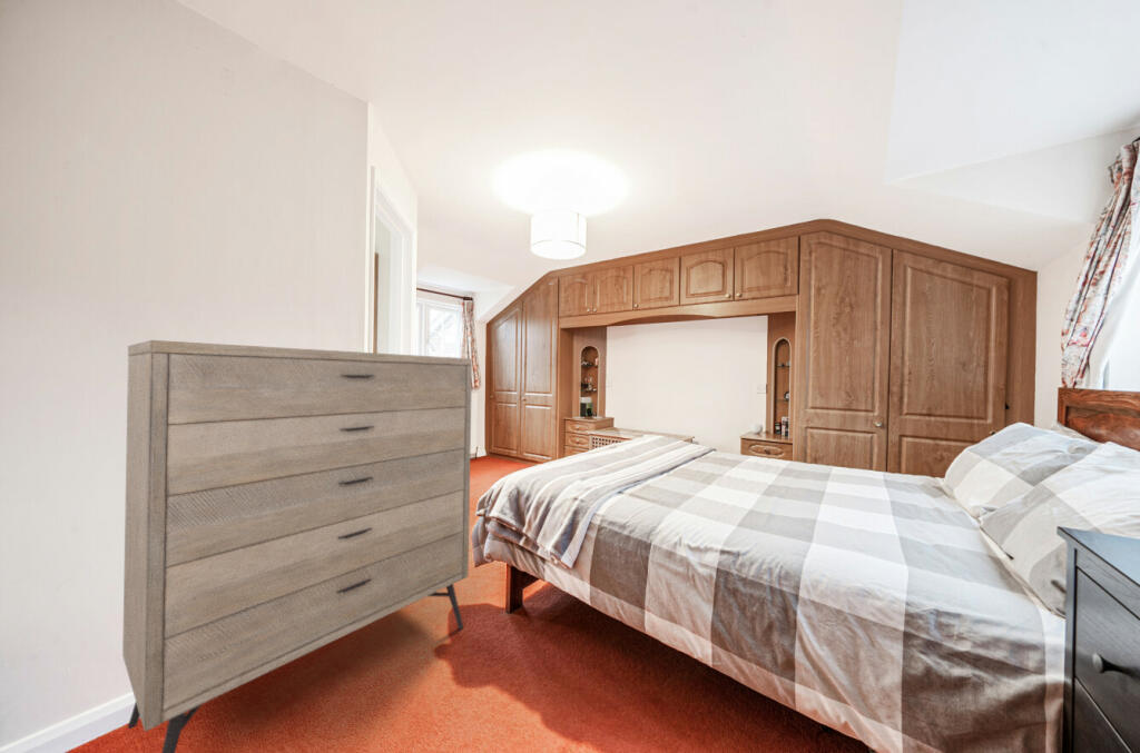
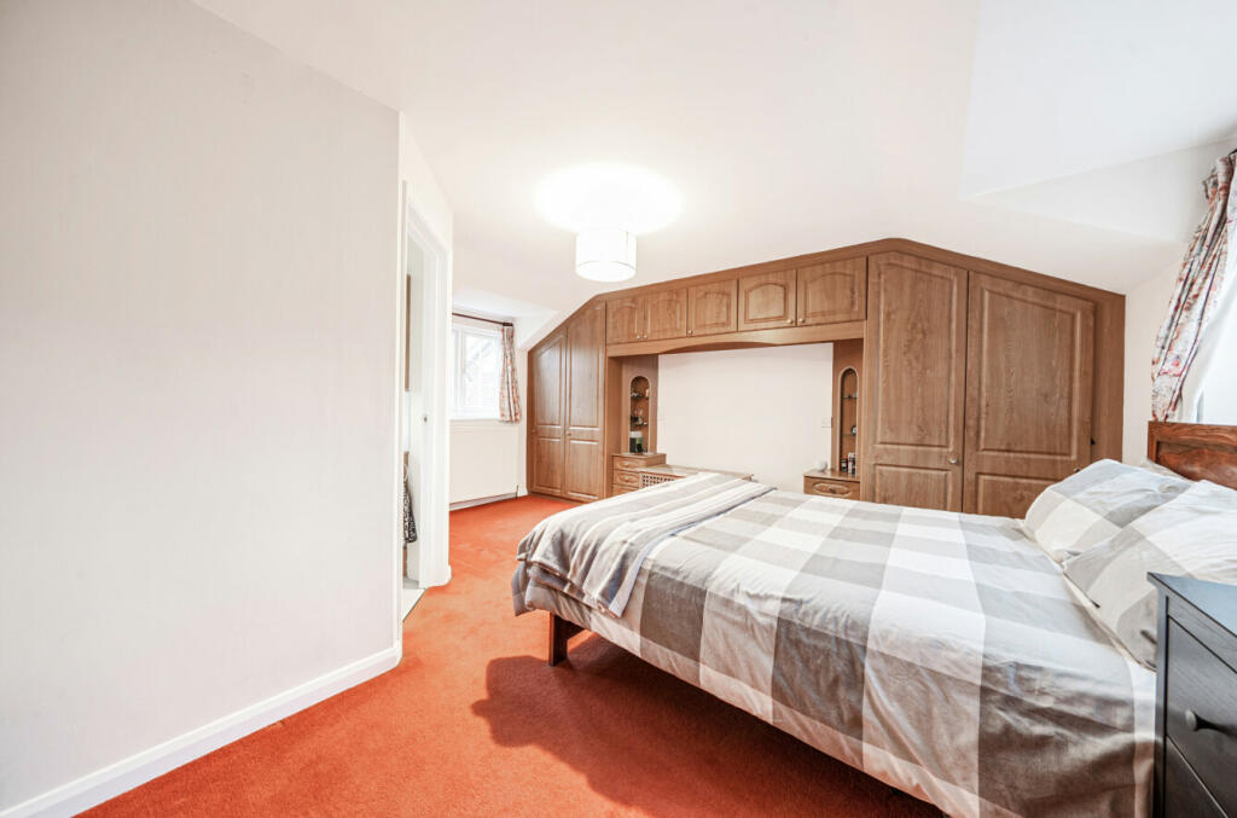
- dresser [121,339,473,753]
